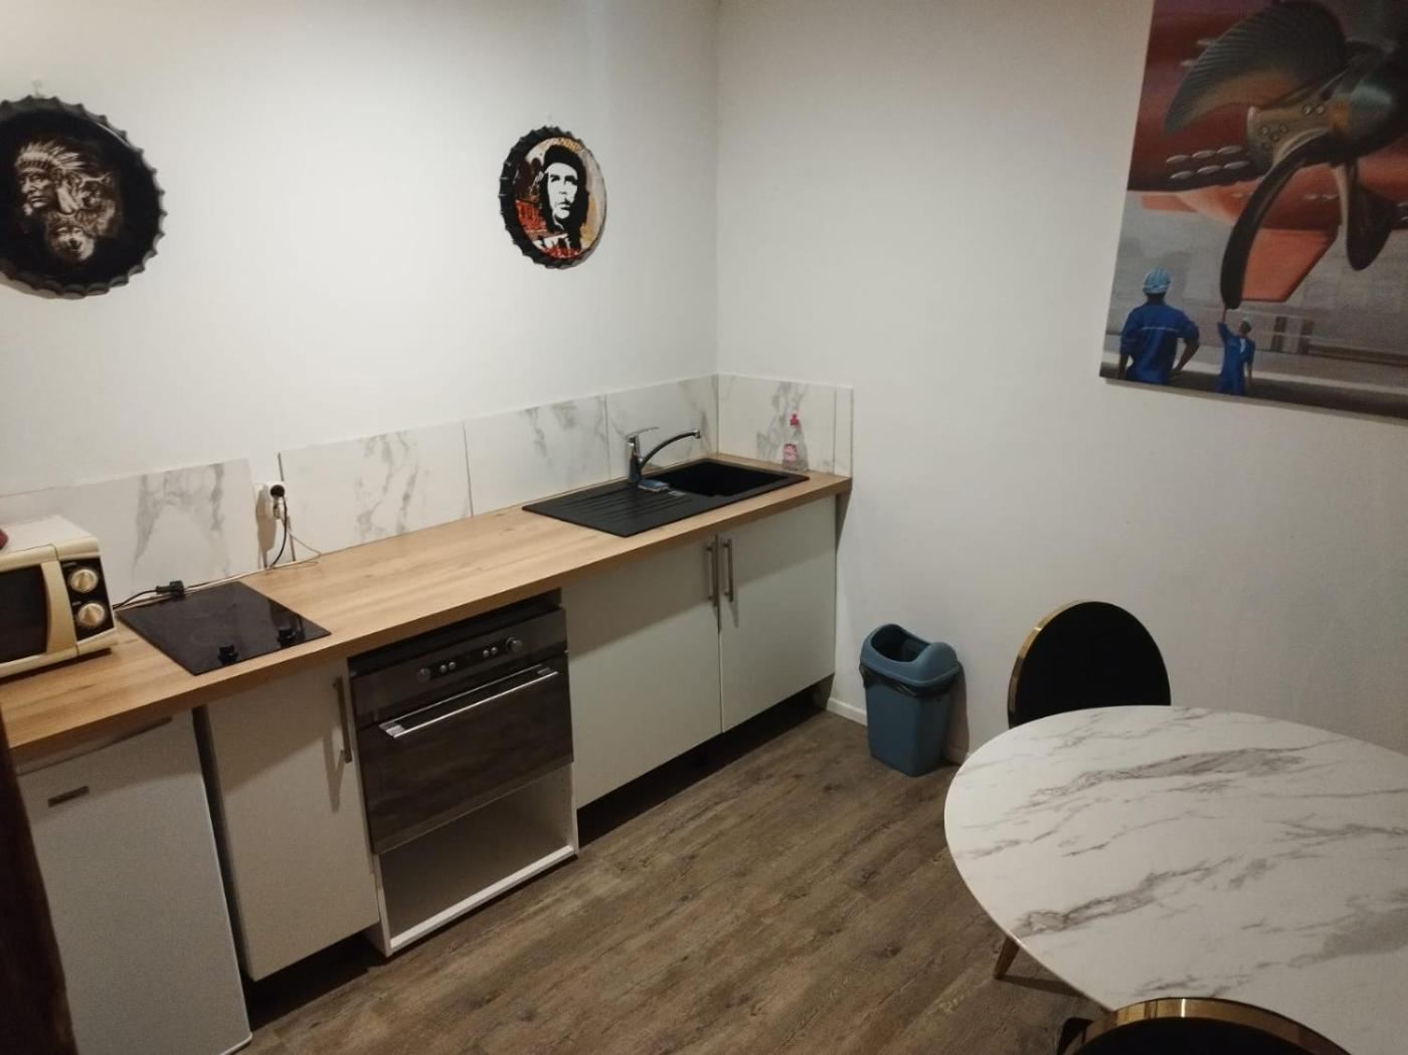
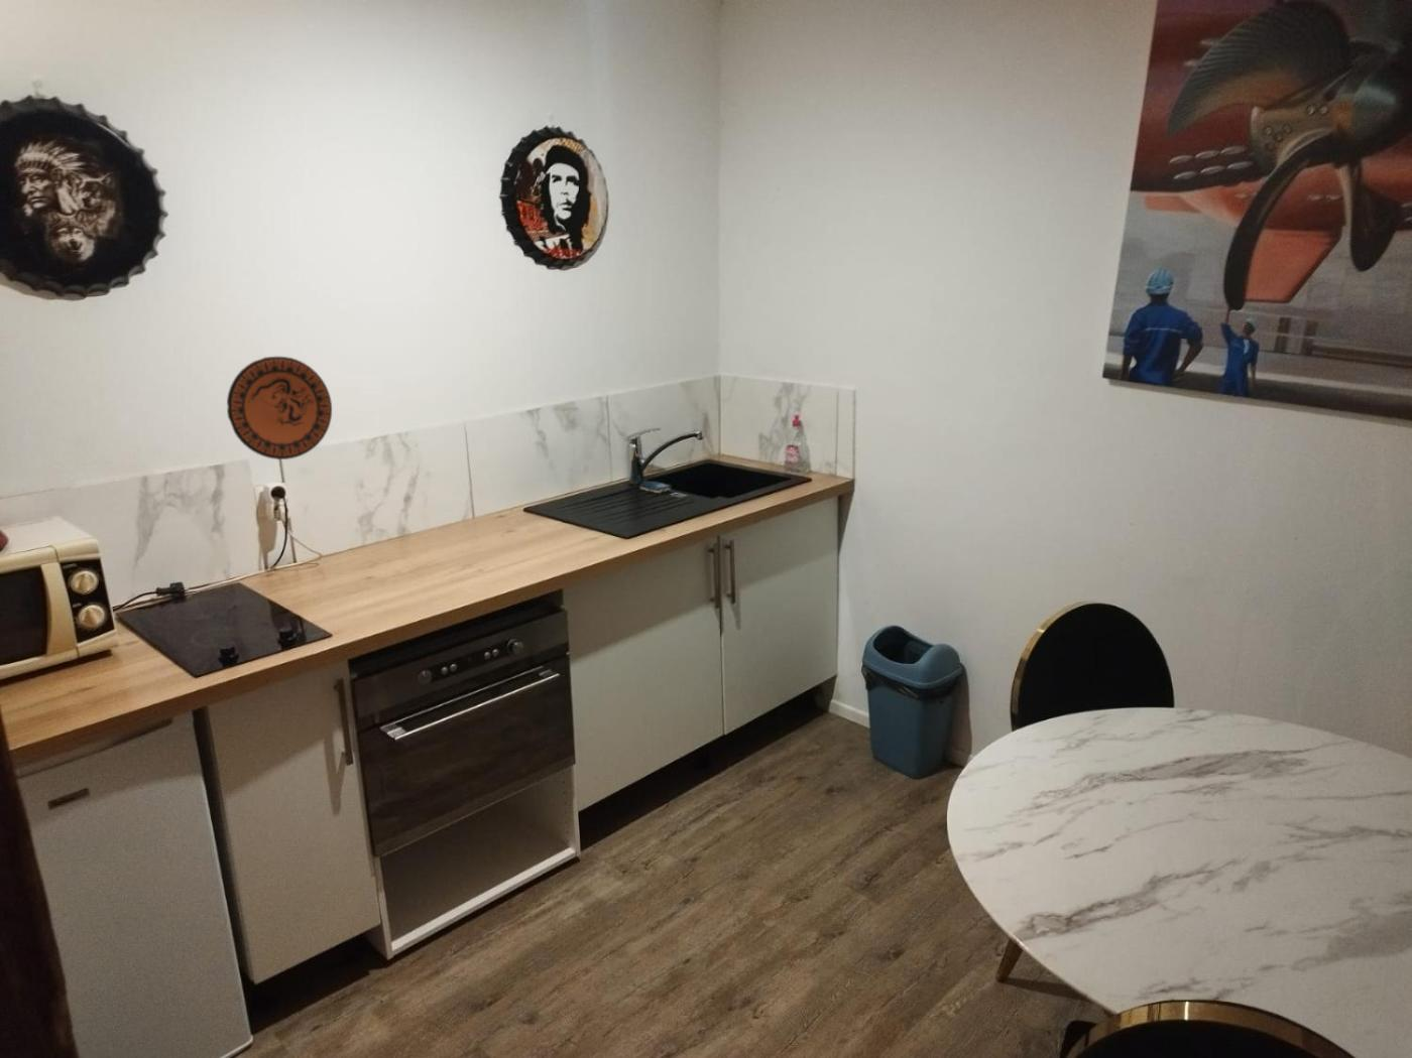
+ decorative plate [226,356,332,460]
